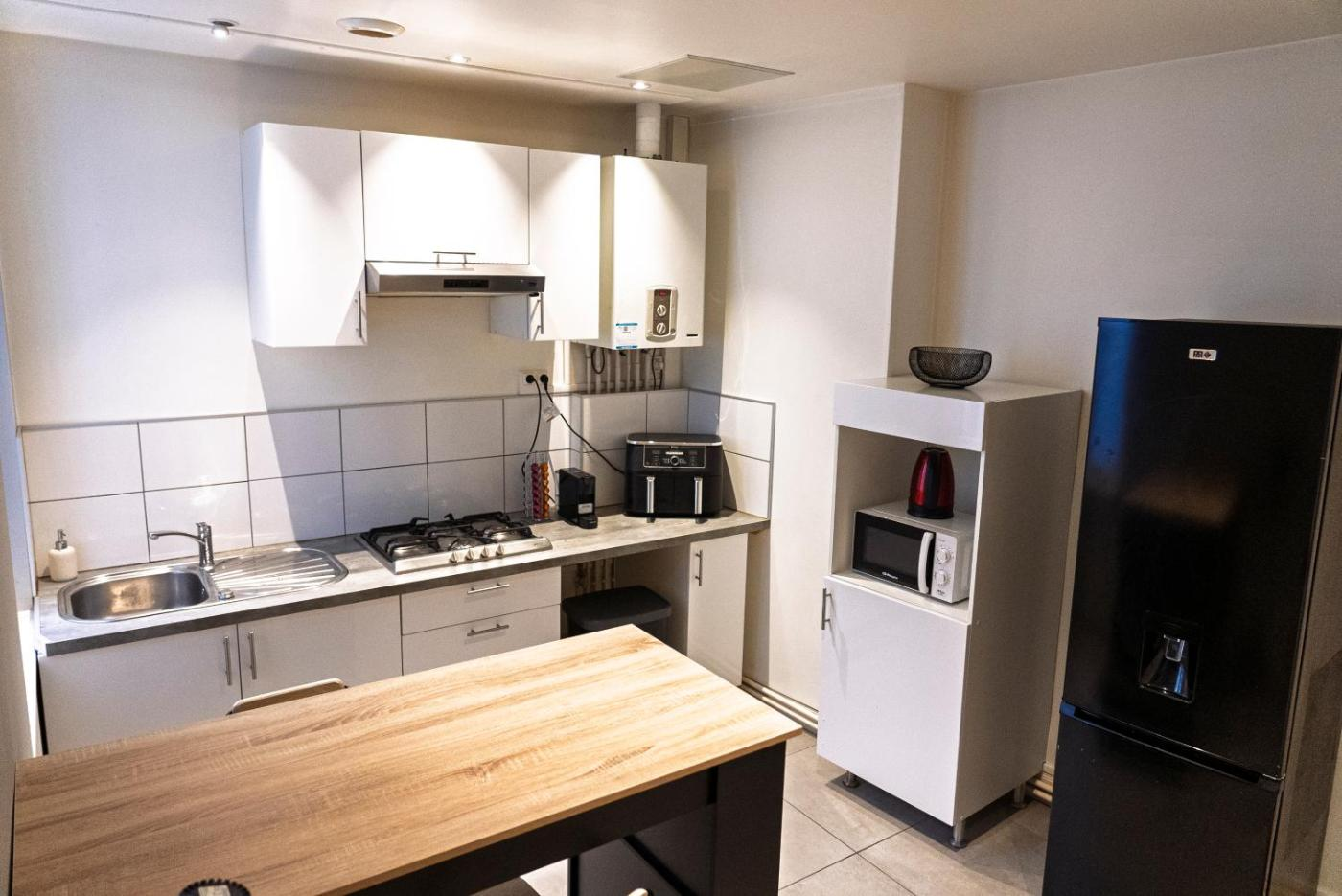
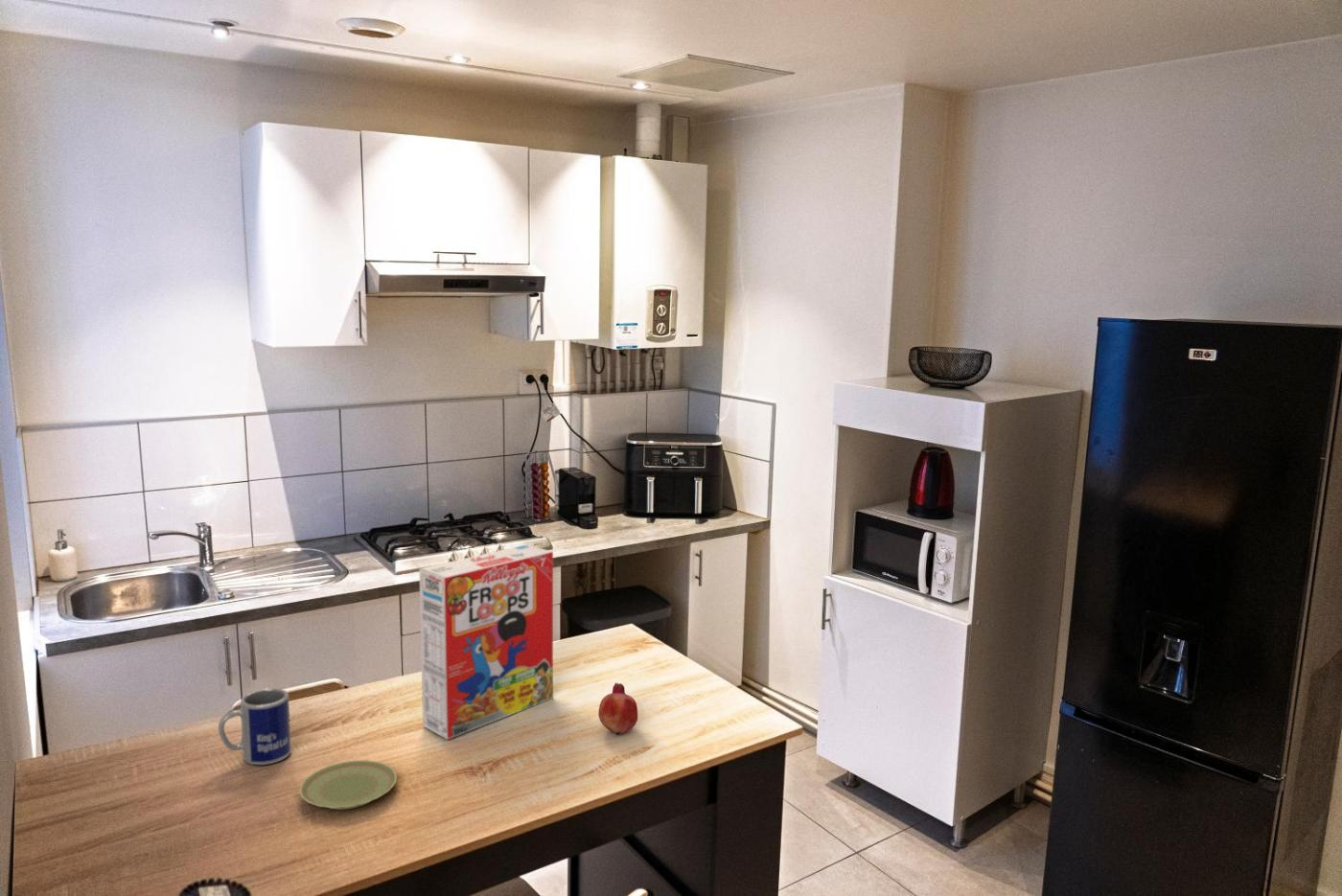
+ fruit [598,682,638,736]
+ mug [218,687,292,766]
+ cereal box [418,543,554,741]
+ plate [299,759,398,811]
